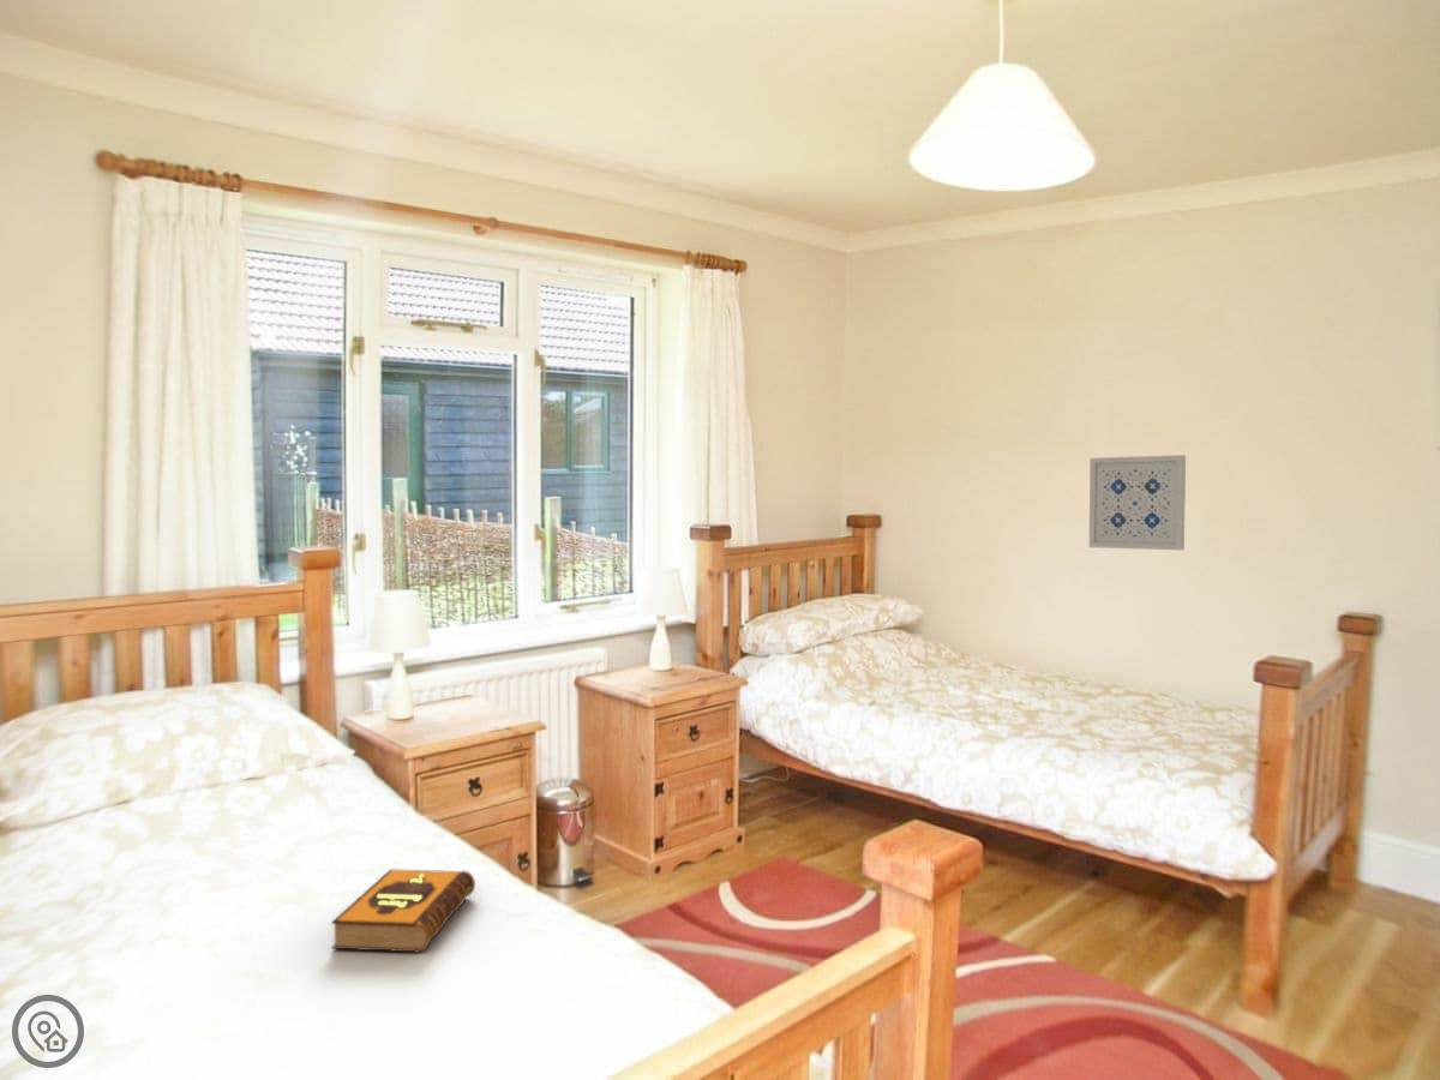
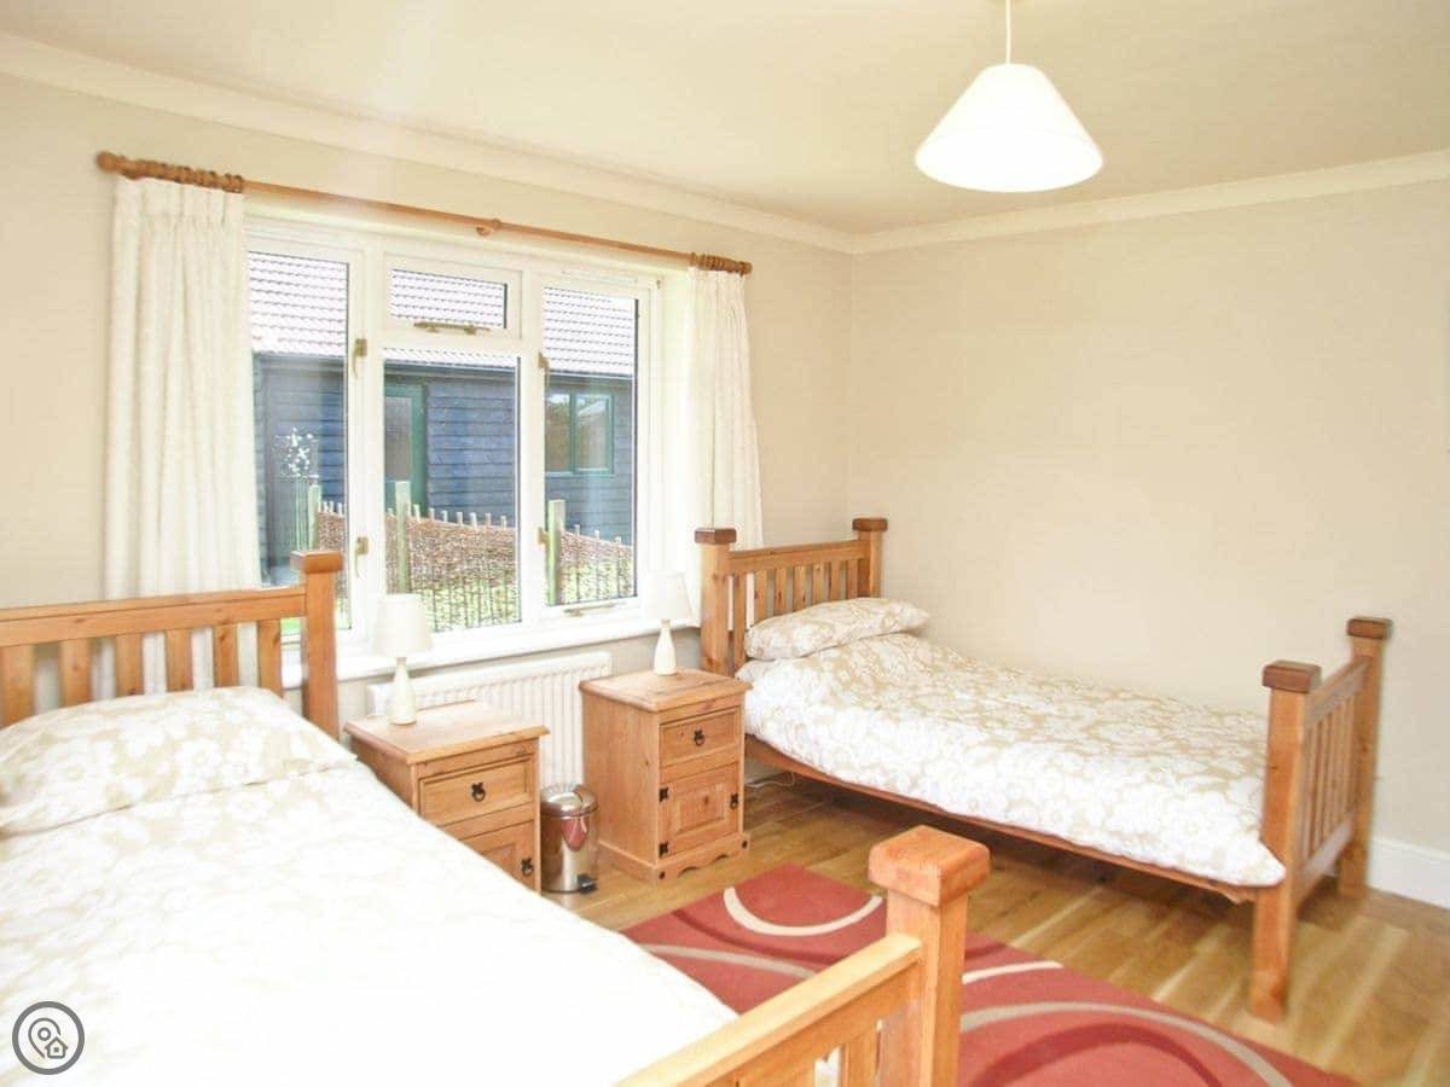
- hardback book [330,868,476,954]
- wall art [1088,454,1187,551]
